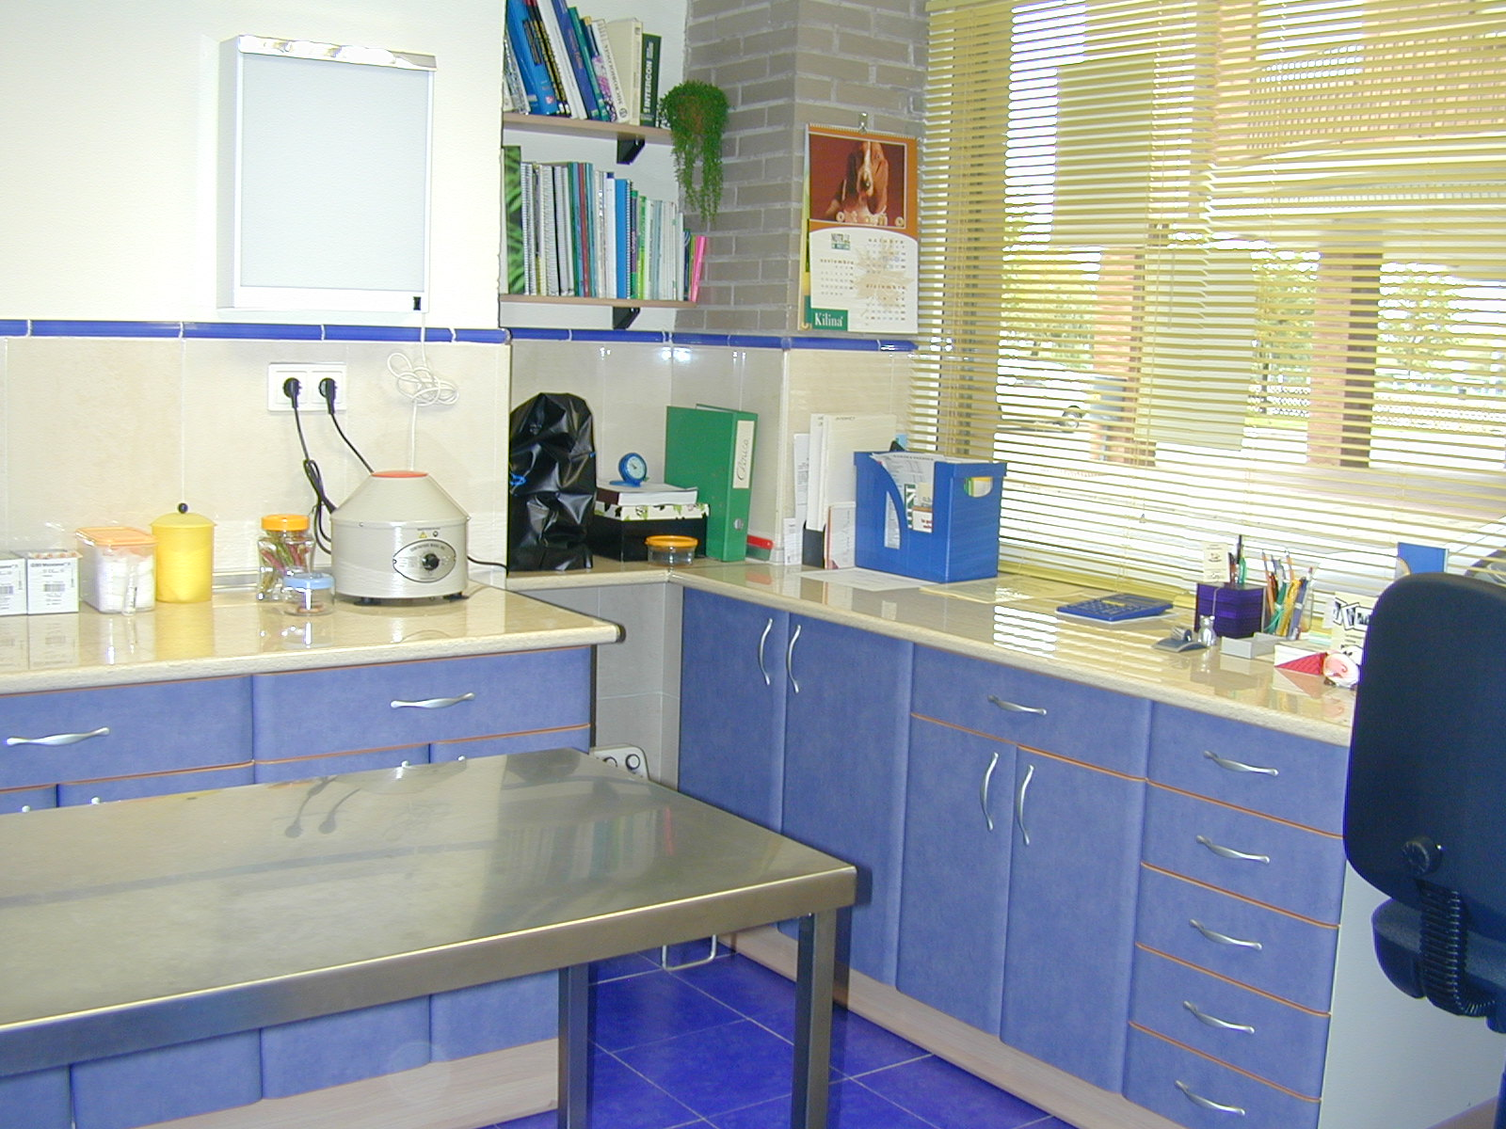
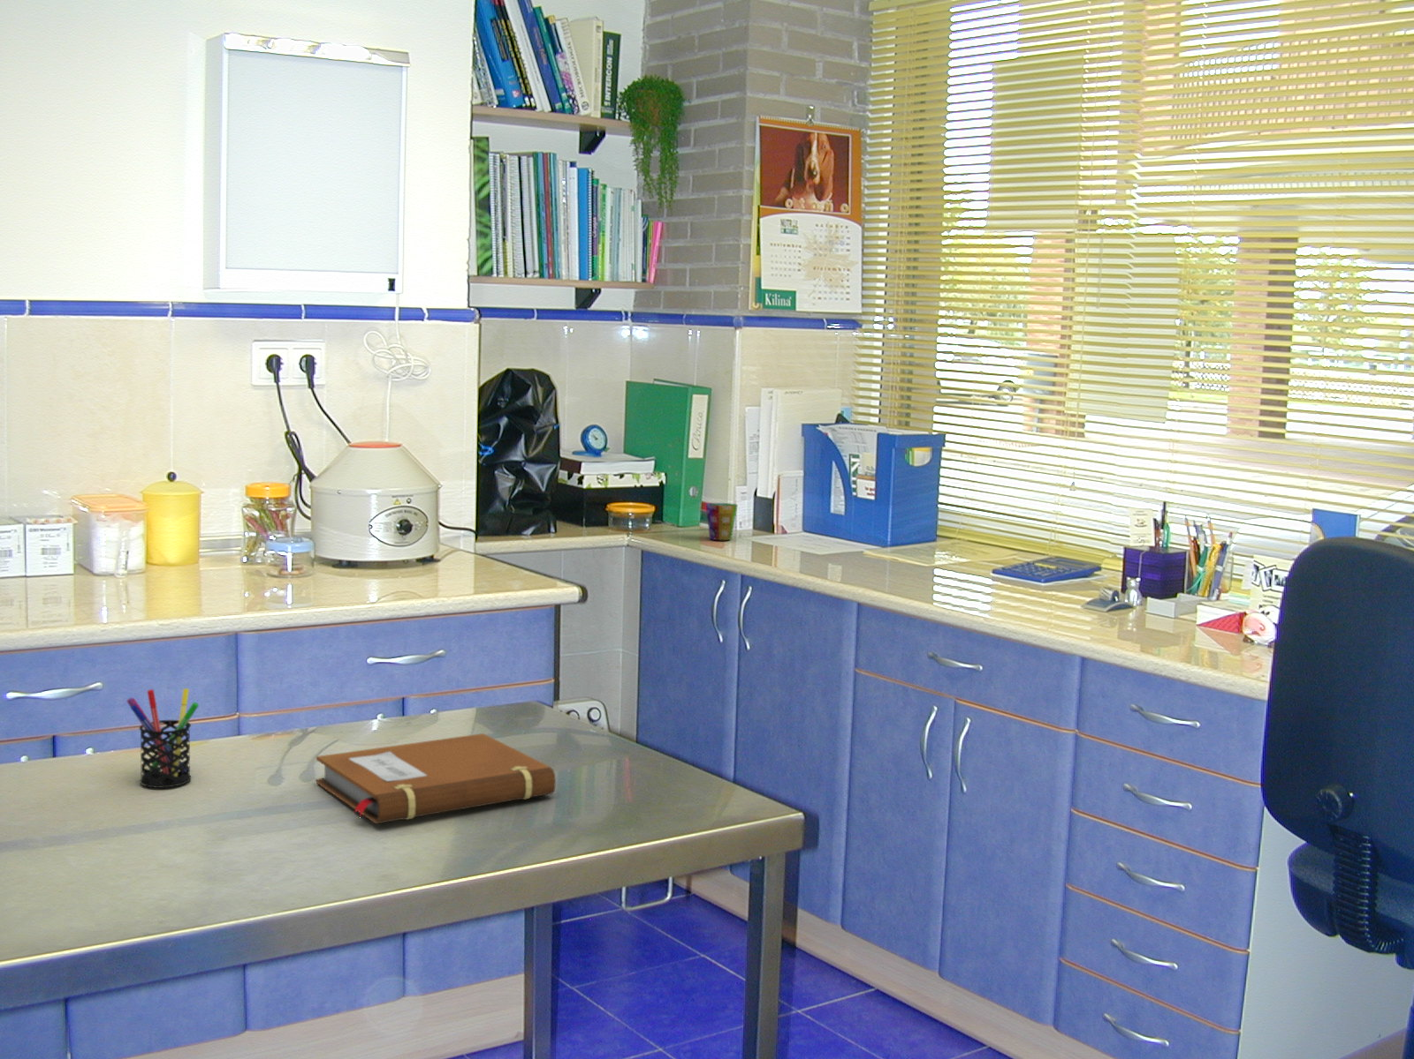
+ cup [705,502,739,541]
+ notebook [315,732,557,824]
+ pen holder [126,687,199,789]
